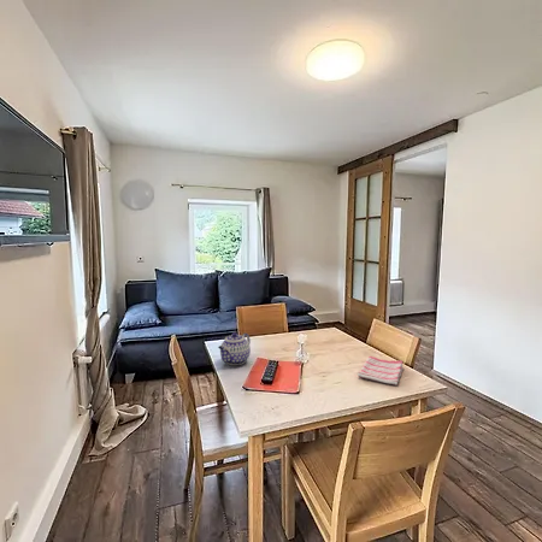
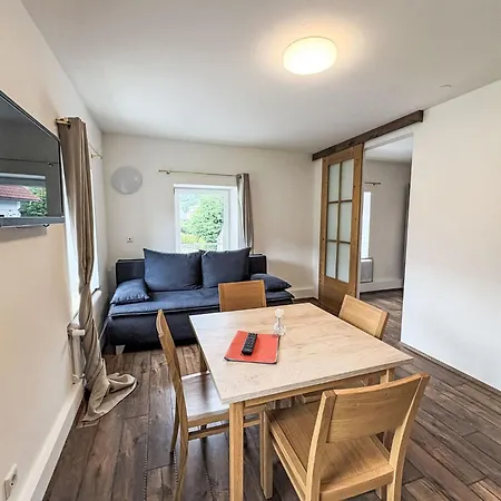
- dish towel [357,355,403,387]
- teapot [217,331,252,366]
